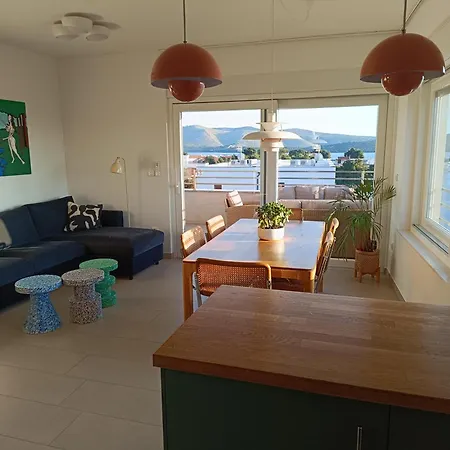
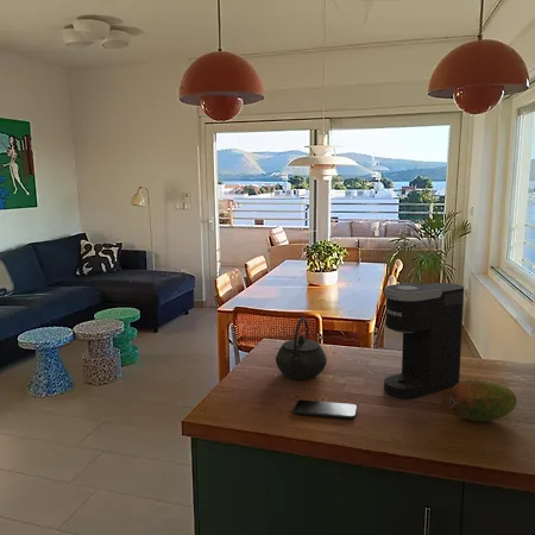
+ coffee maker [383,282,465,399]
+ kettle [275,316,328,380]
+ smartphone [292,398,358,420]
+ fruit [447,378,517,422]
